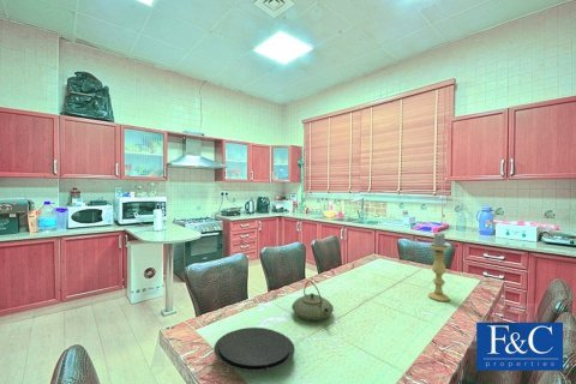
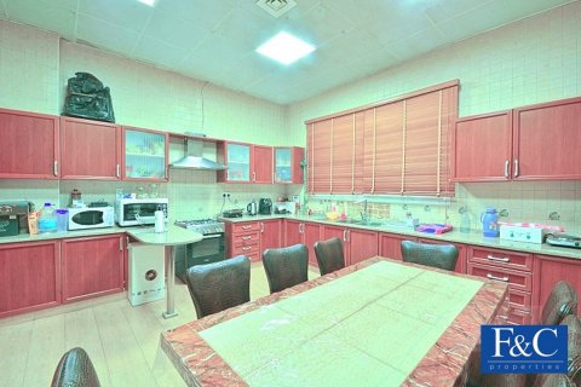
- candle holder [427,232,450,302]
- plate [212,326,295,373]
- teapot [290,281,334,322]
